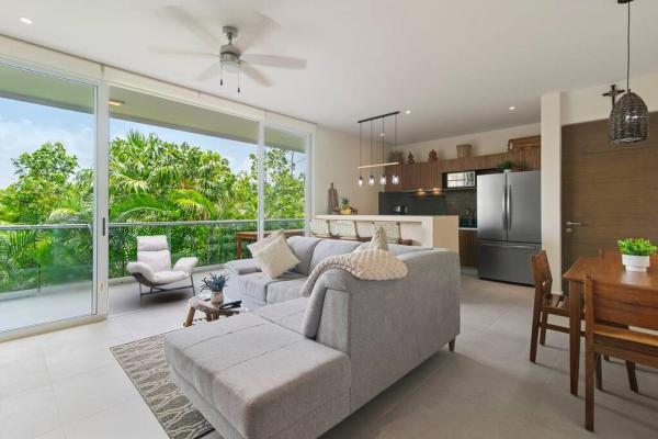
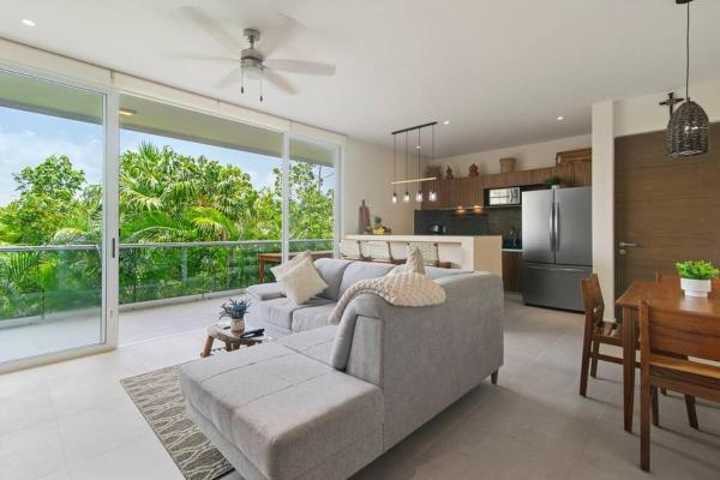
- lounge chair [126,234,200,308]
